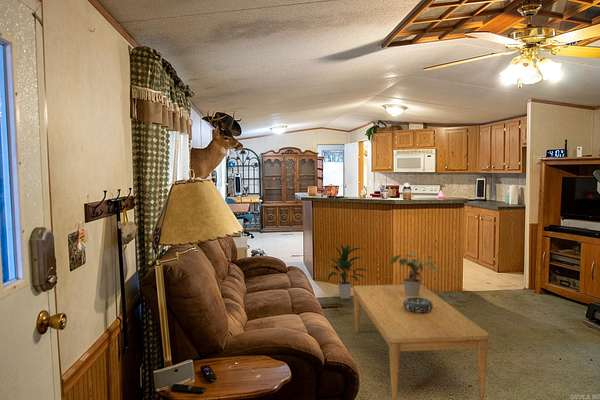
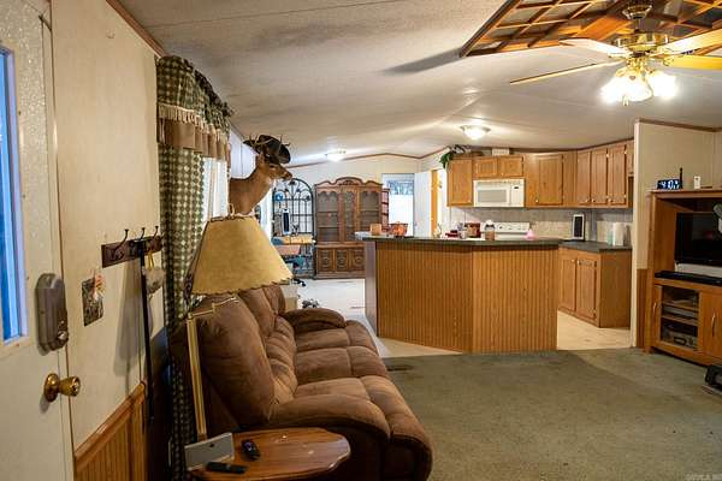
- indoor plant [326,244,368,300]
- potted plant [389,252,438,296]
- coffee table [352,283,490,400]
- decorative bowl [403,297,433,313]
